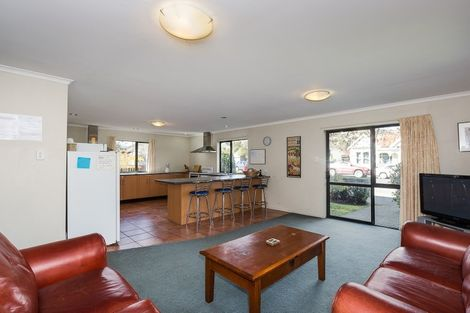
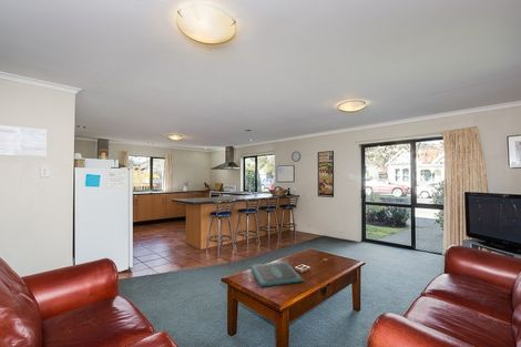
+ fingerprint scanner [249,261,305,288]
